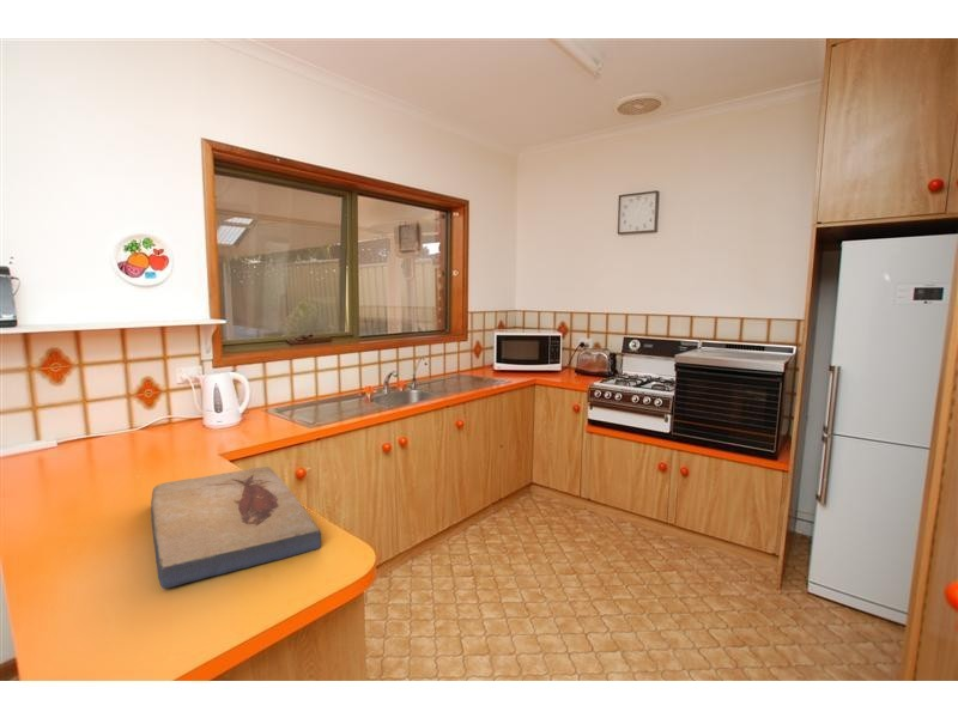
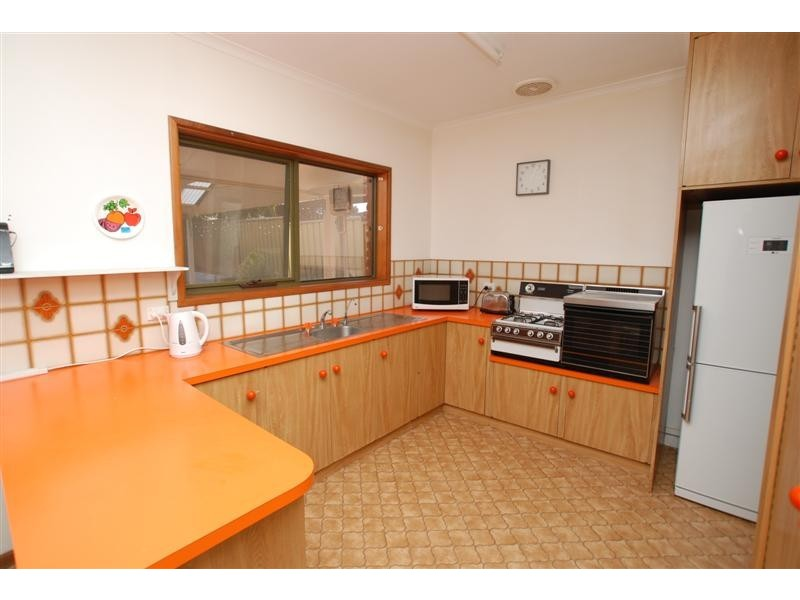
- fish fossil [150,466,322,590]
